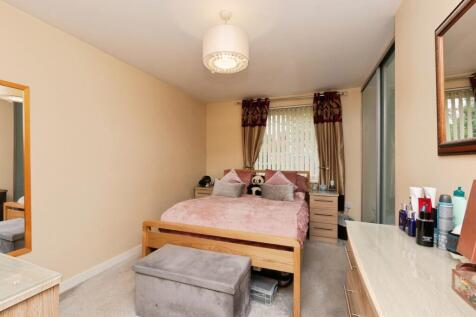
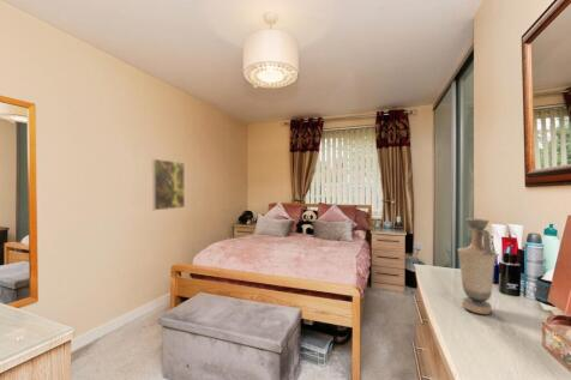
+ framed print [151,158,186,211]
+ vase [457,217,498,315]
